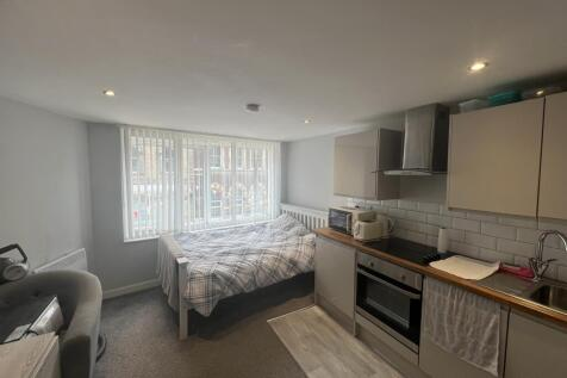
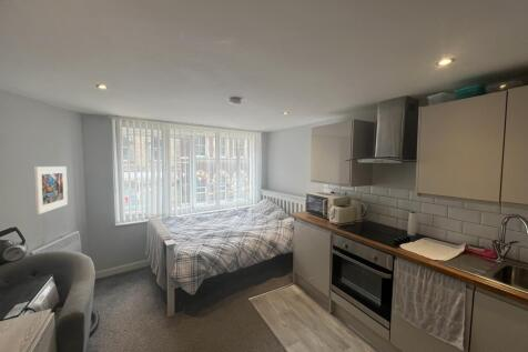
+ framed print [33,165,69,215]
